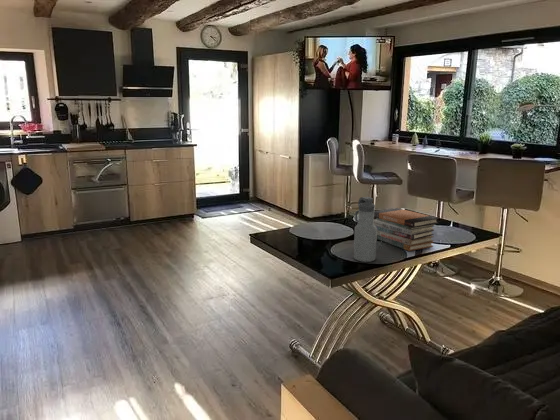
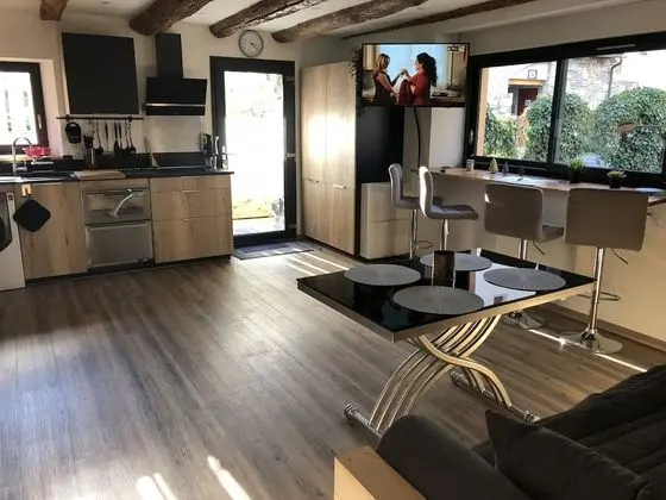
- book stack [374,207,440,252]
- water bottle [353,196,378,263]
